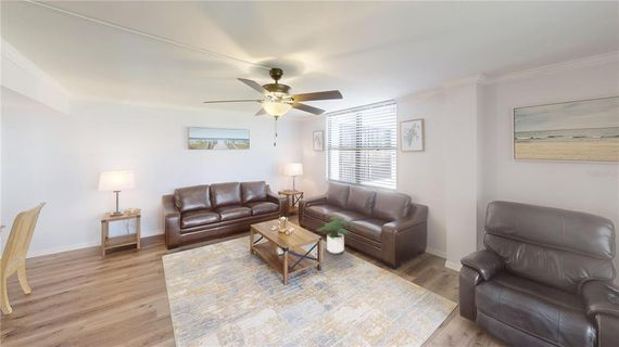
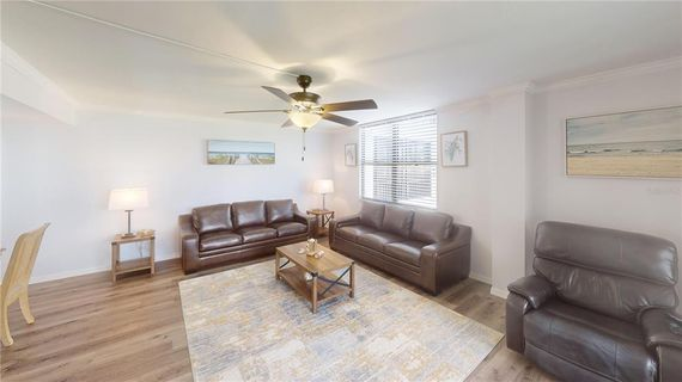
- potted plant [315,216,355,255]
